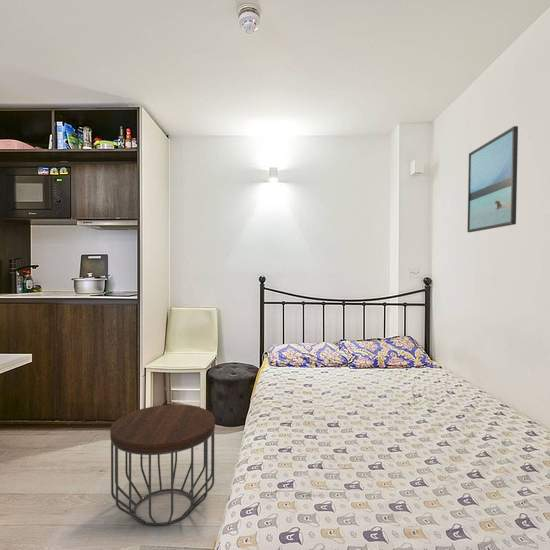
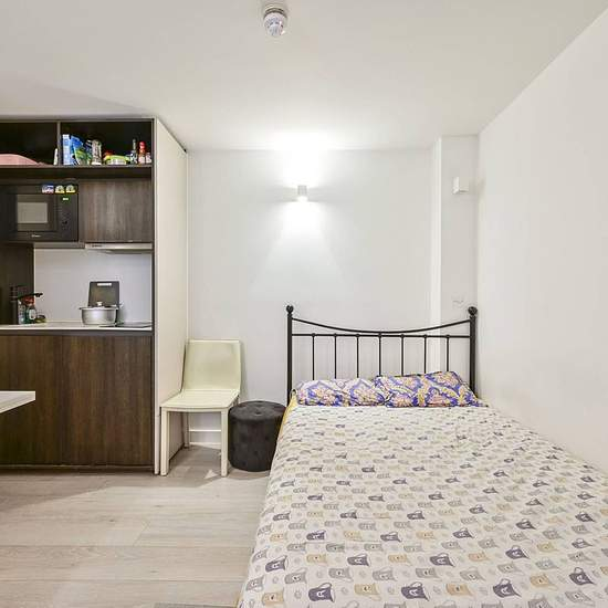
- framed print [466,125,519,233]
- side table [109,404,216,527]
